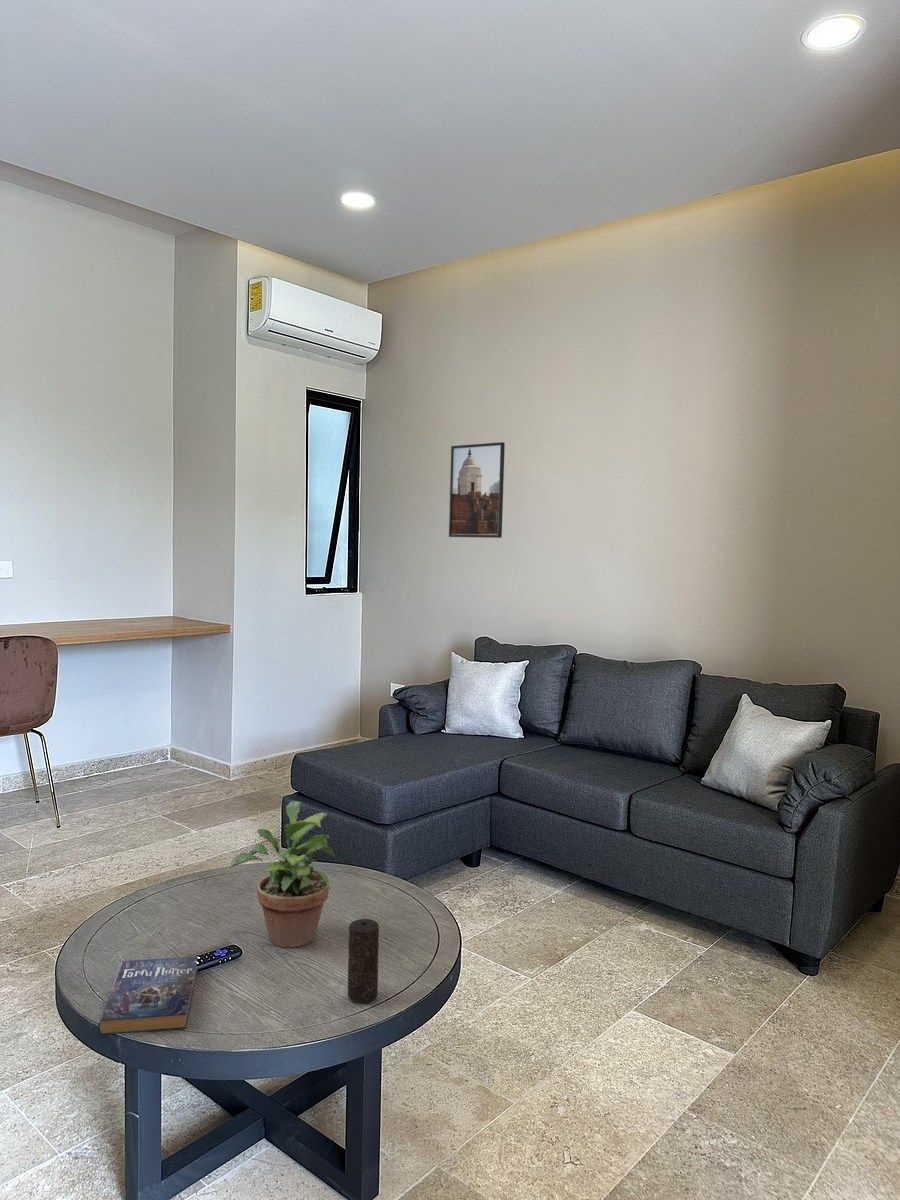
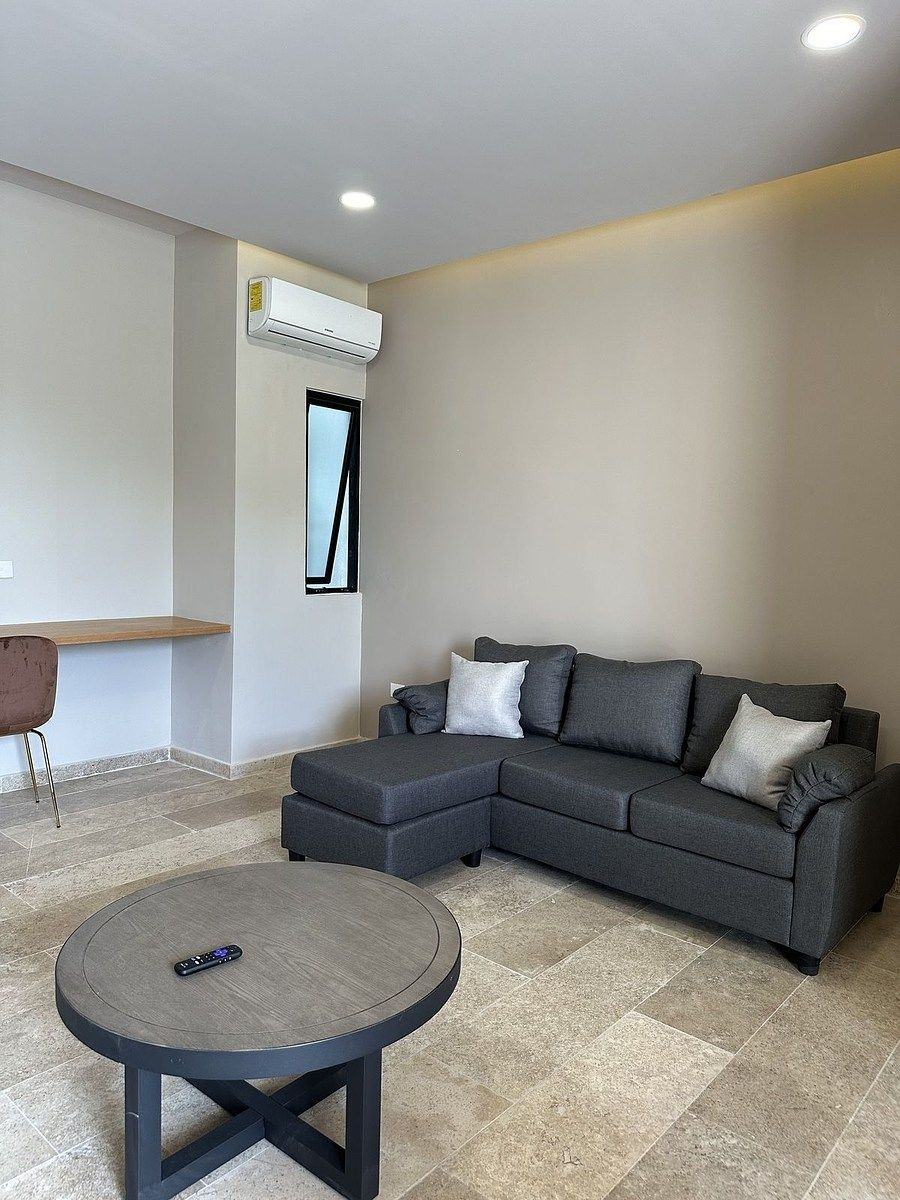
- potted plant [230,800,336,948]
- candle [347,918,380,1004]
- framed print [448,441,506,539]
- book [97,956,199,1036]
